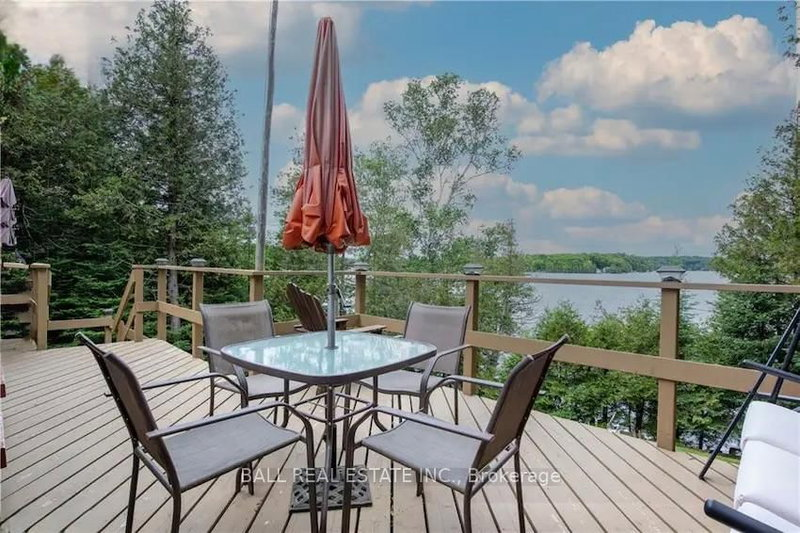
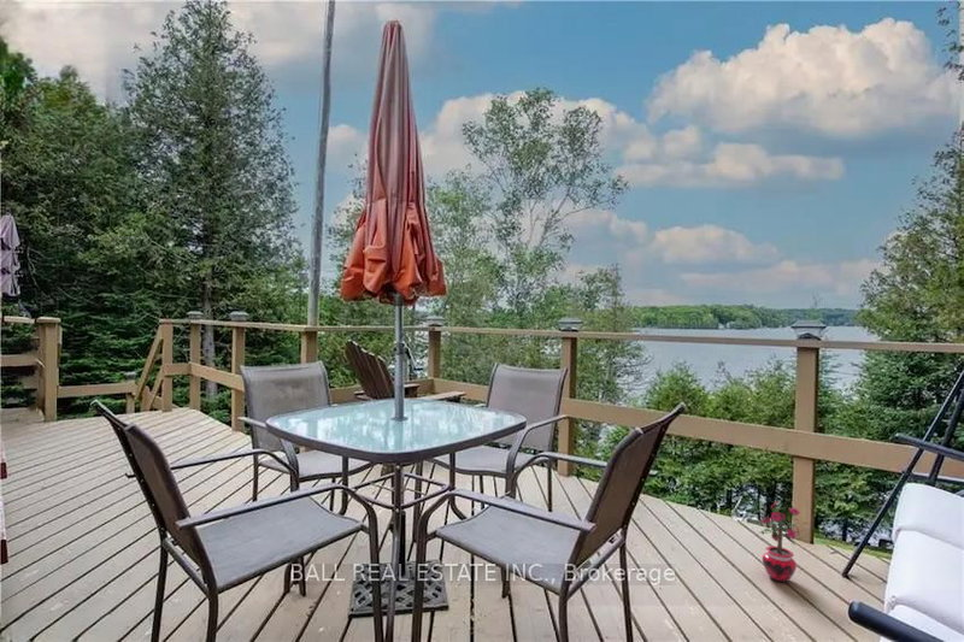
+ potted plant [758,500,804,584]
